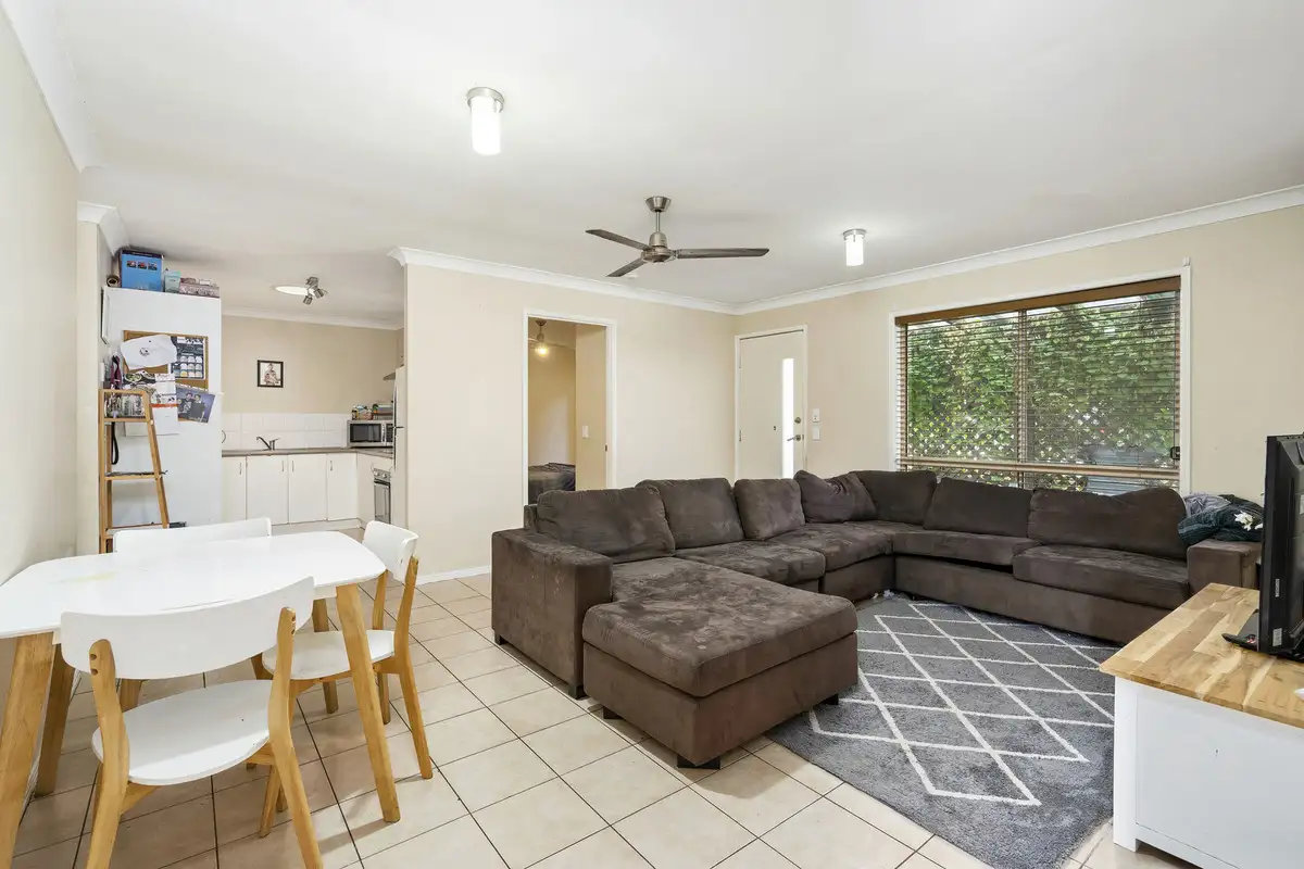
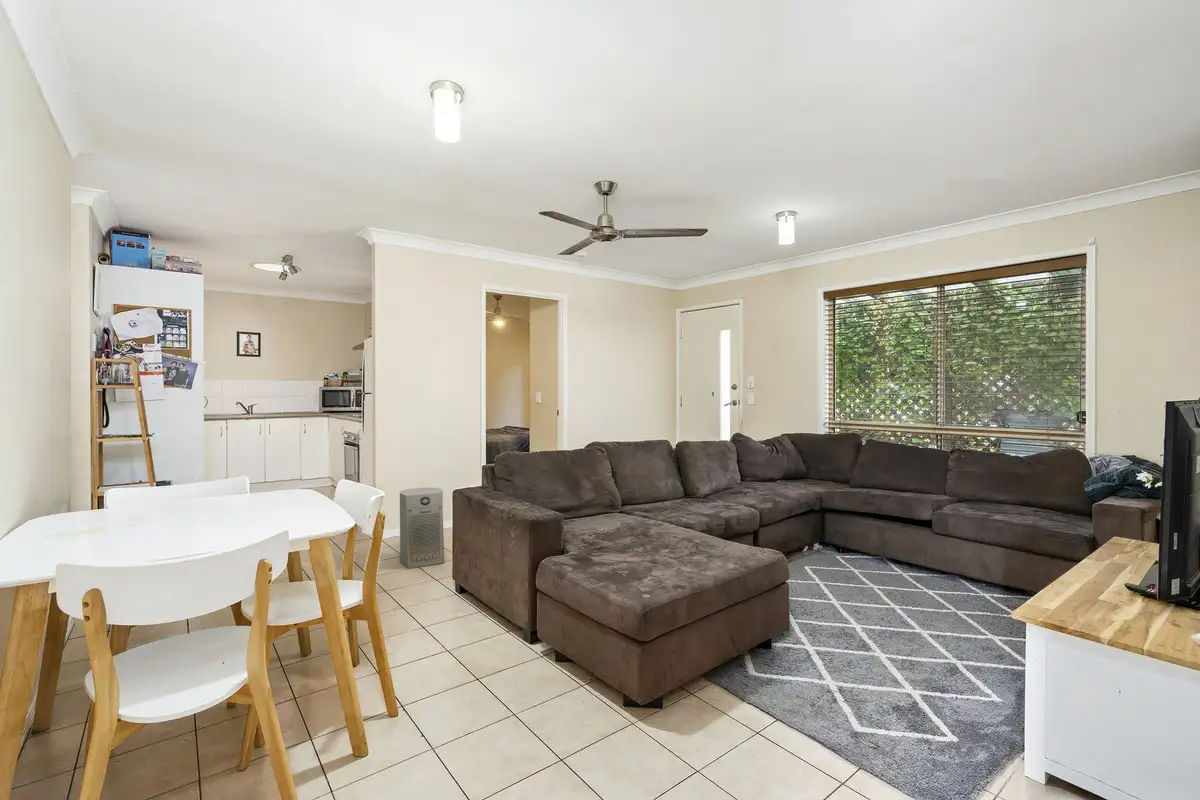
+ fan [399,487,445,569]
